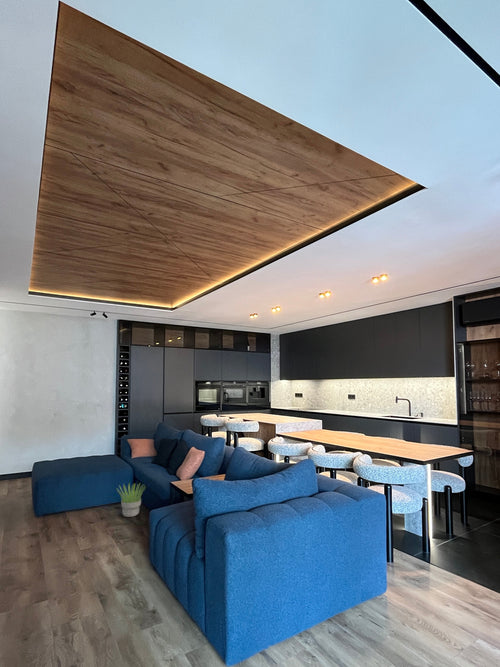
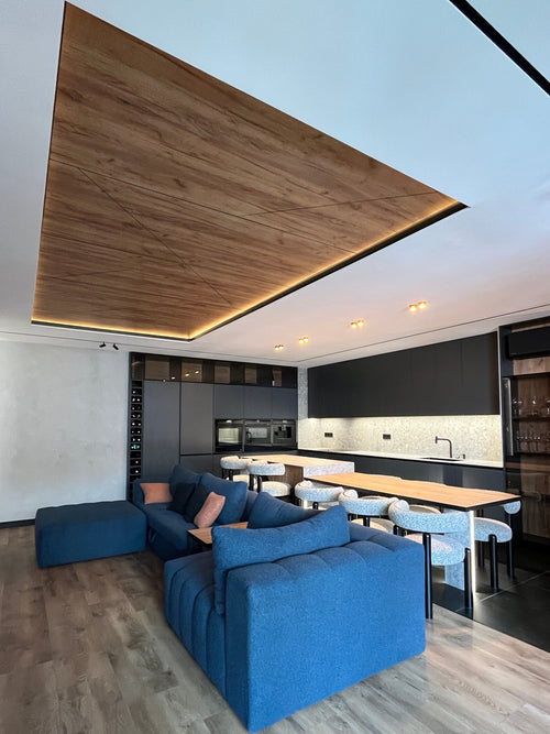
- potted plant [116,482,147,518]
